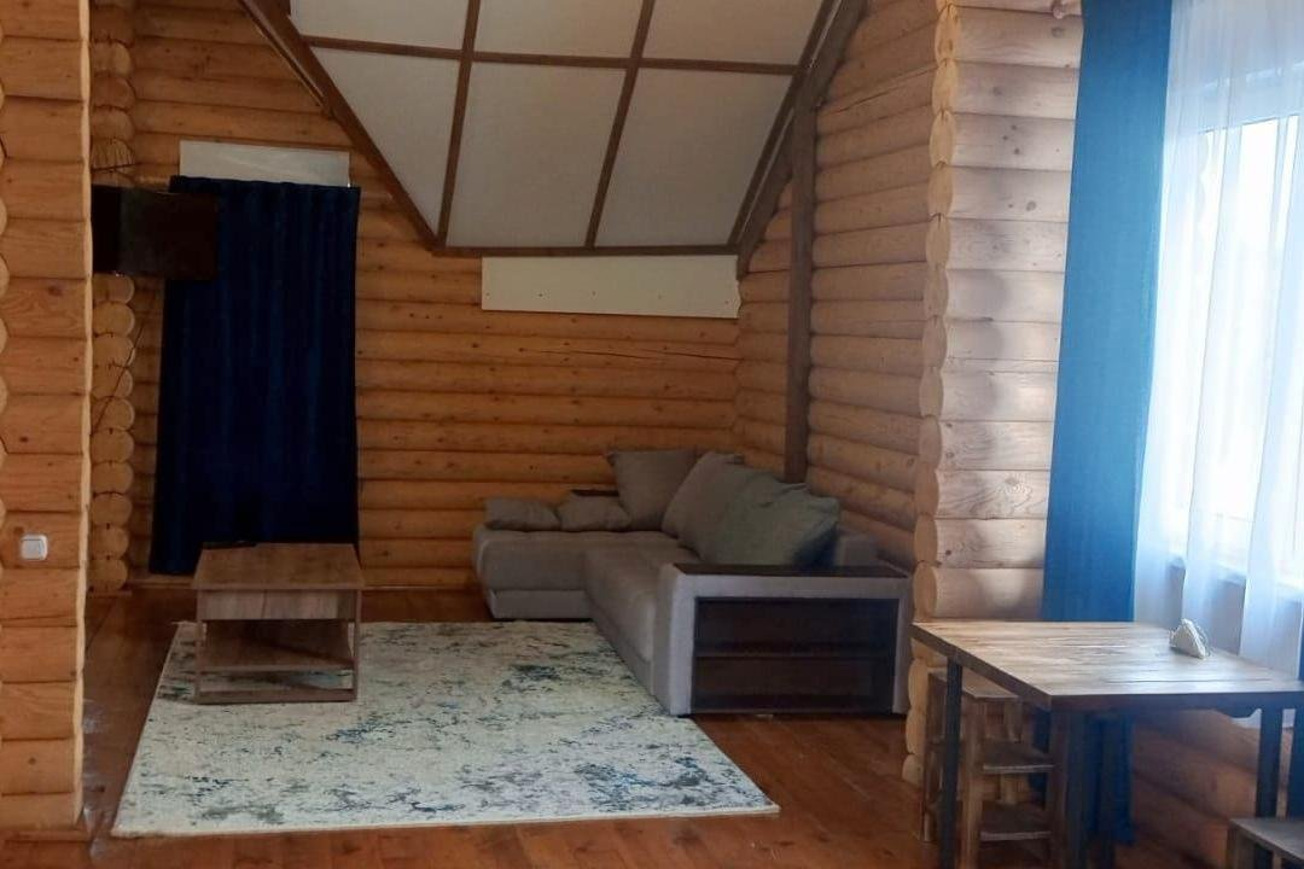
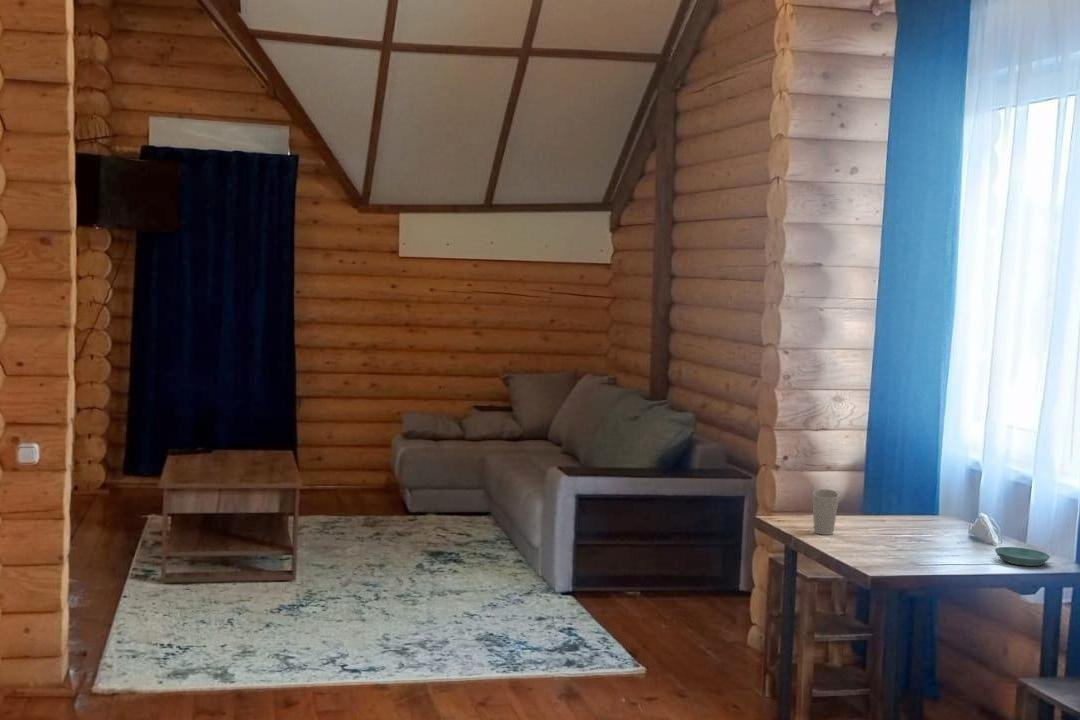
+ saucer [994,546,1051,567]
+ cup [812,488,840,536]
